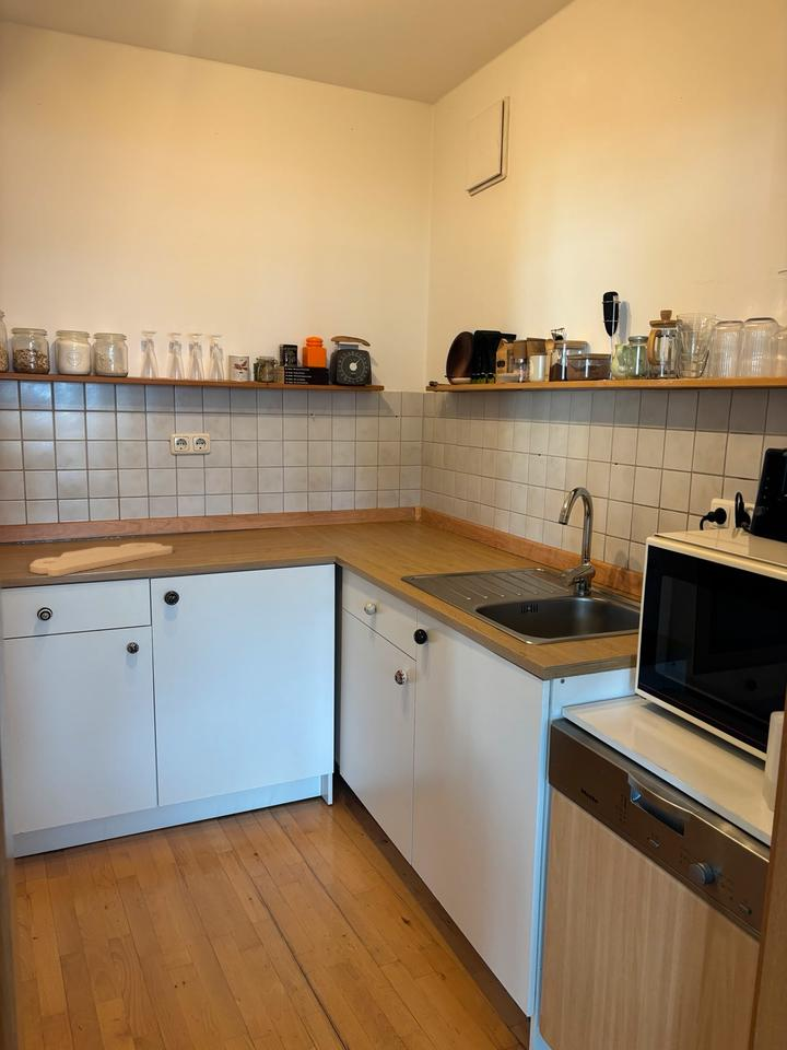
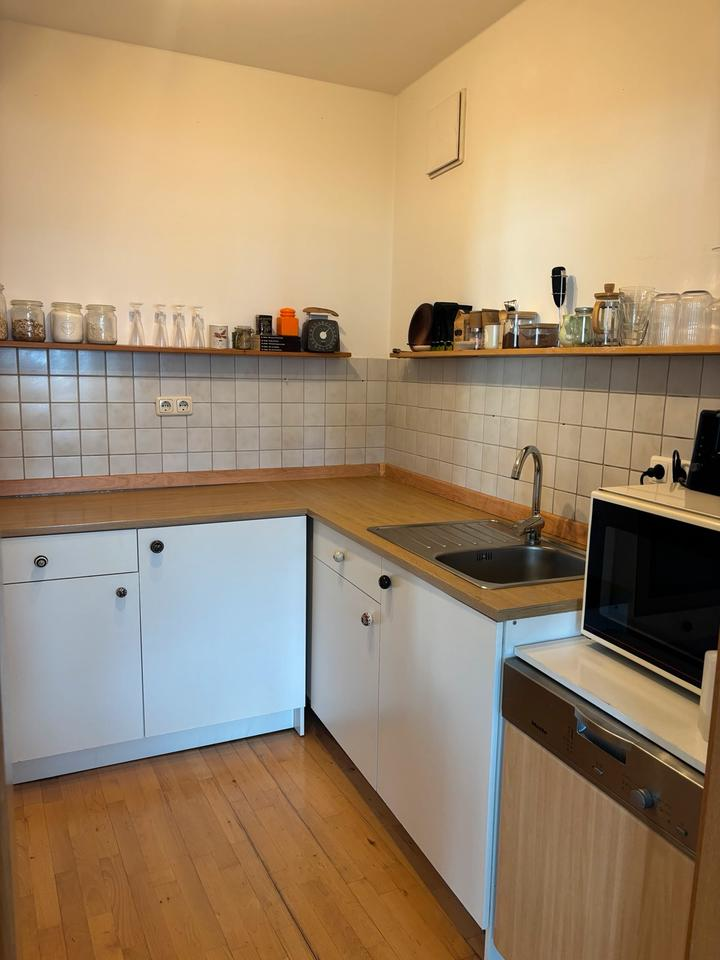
- cutting board [28,541,174,578]
